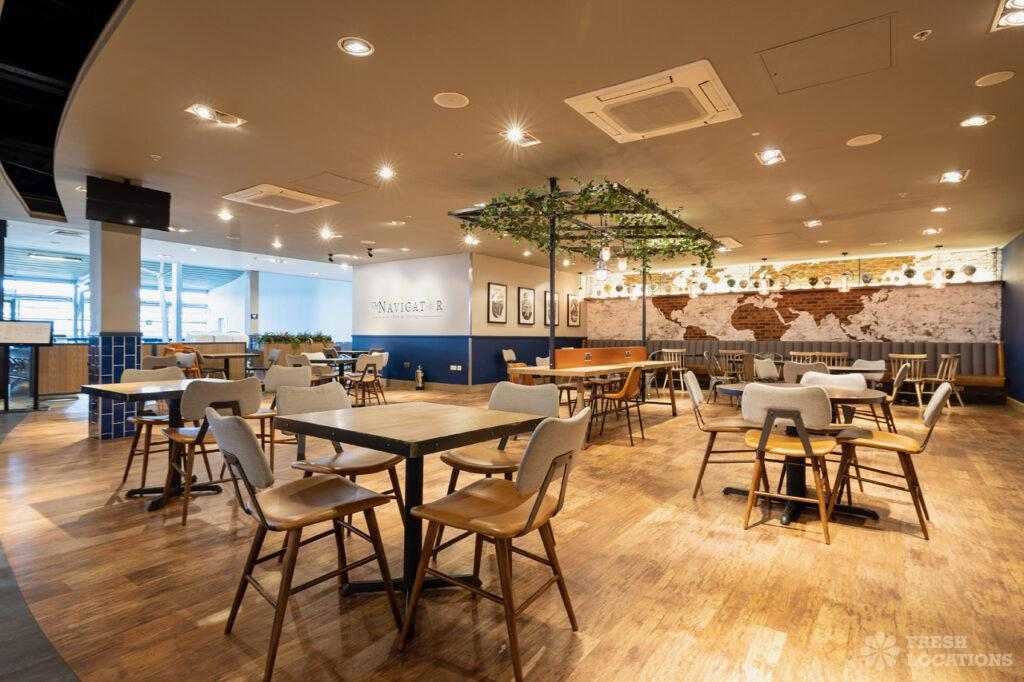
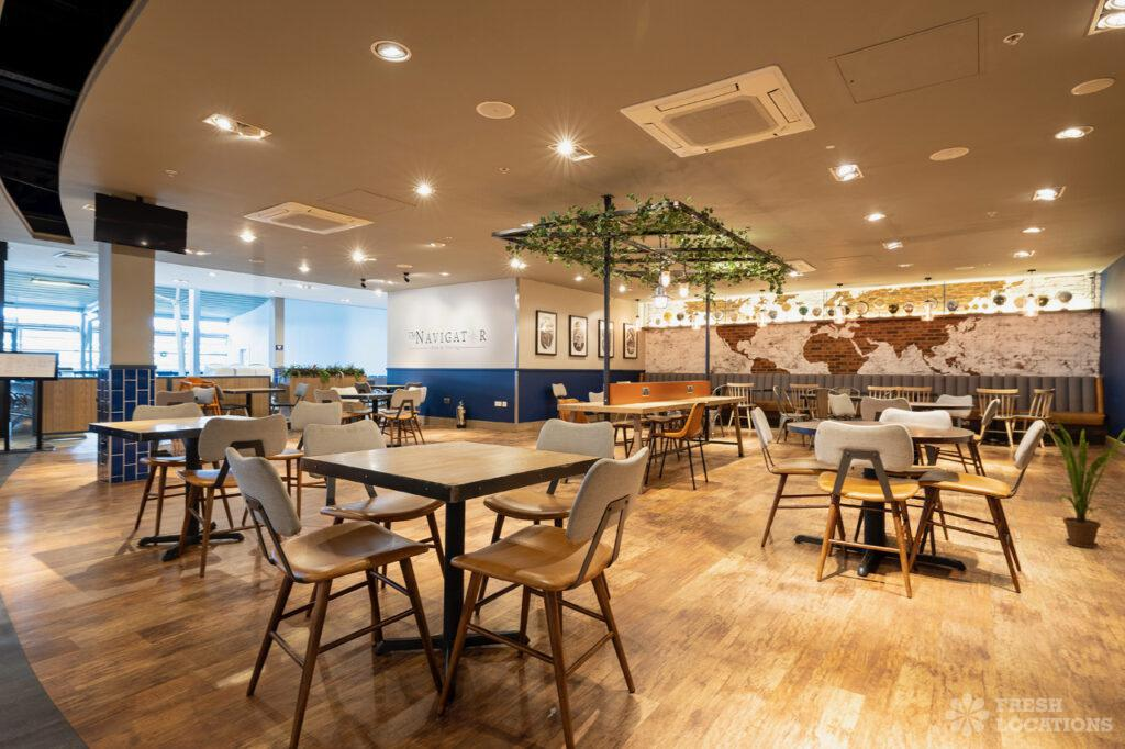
+ house plant [1040,411,1125,549]
